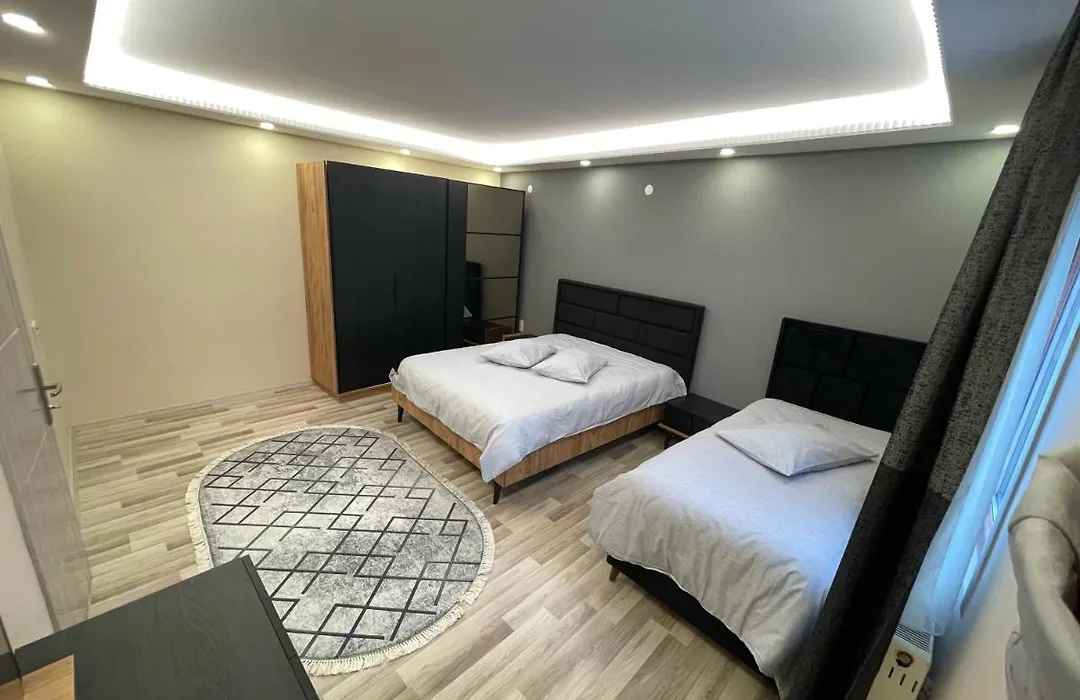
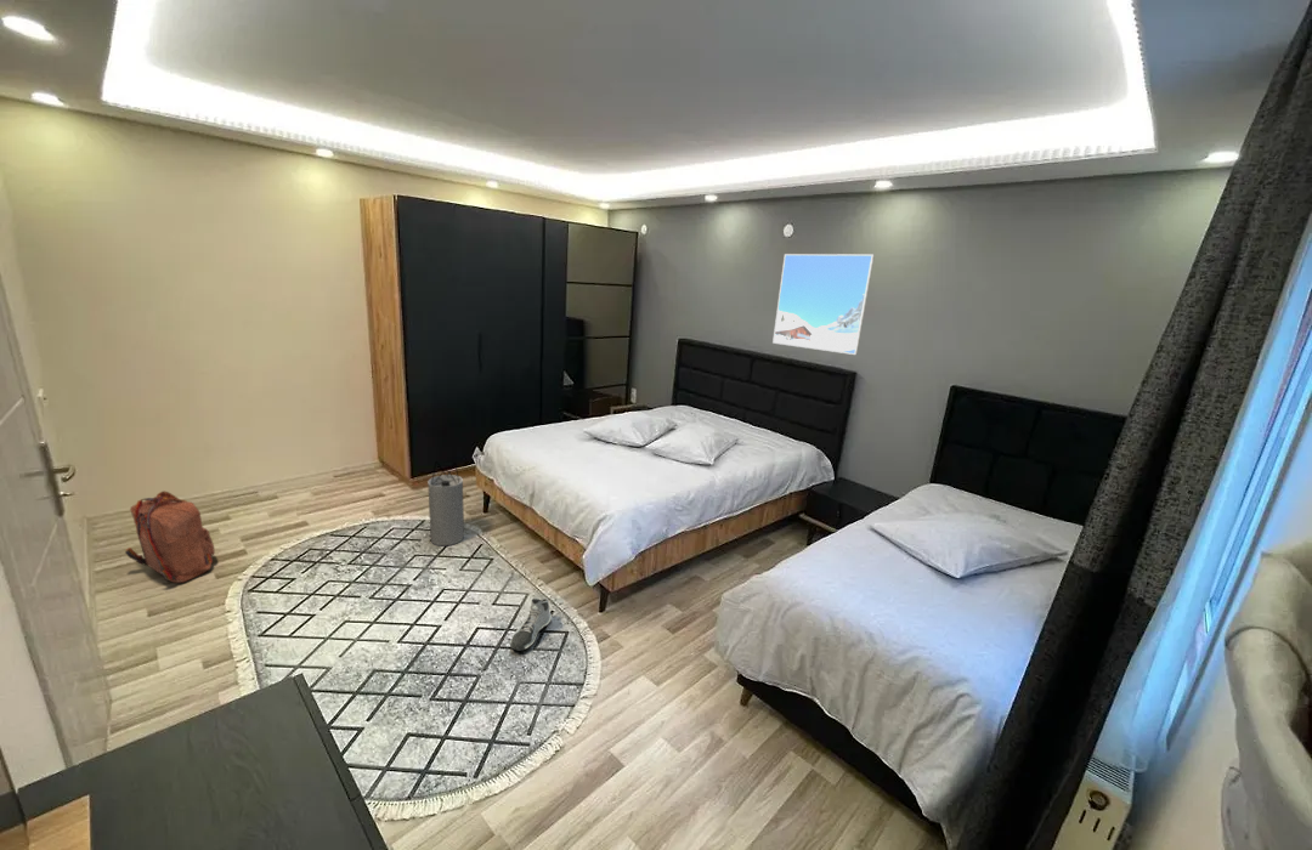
+ sneaker [509,596,553,652]
+ speaker [426,460,465,546]
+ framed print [771,253,876,356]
+ backpack [124,489,216,584]
